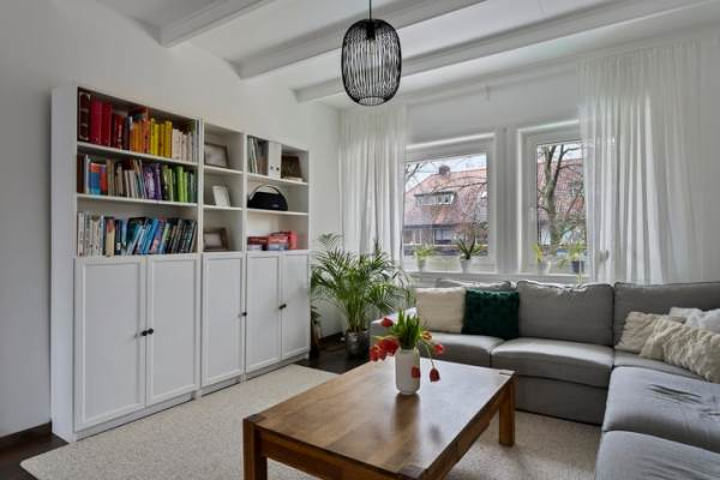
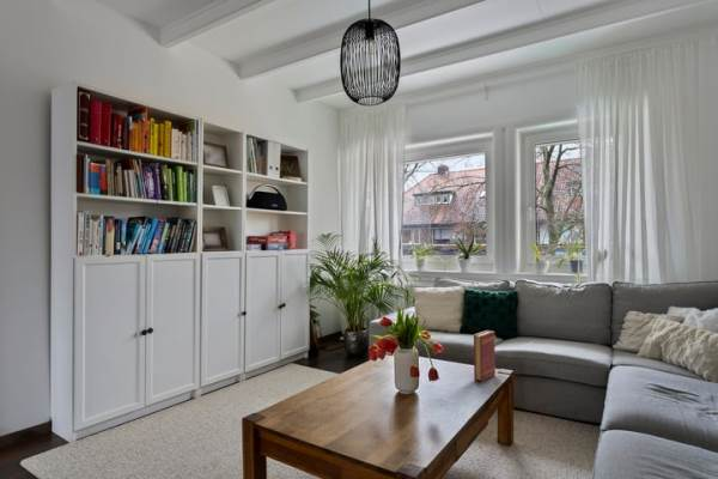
+ book [473,329,497,383]
